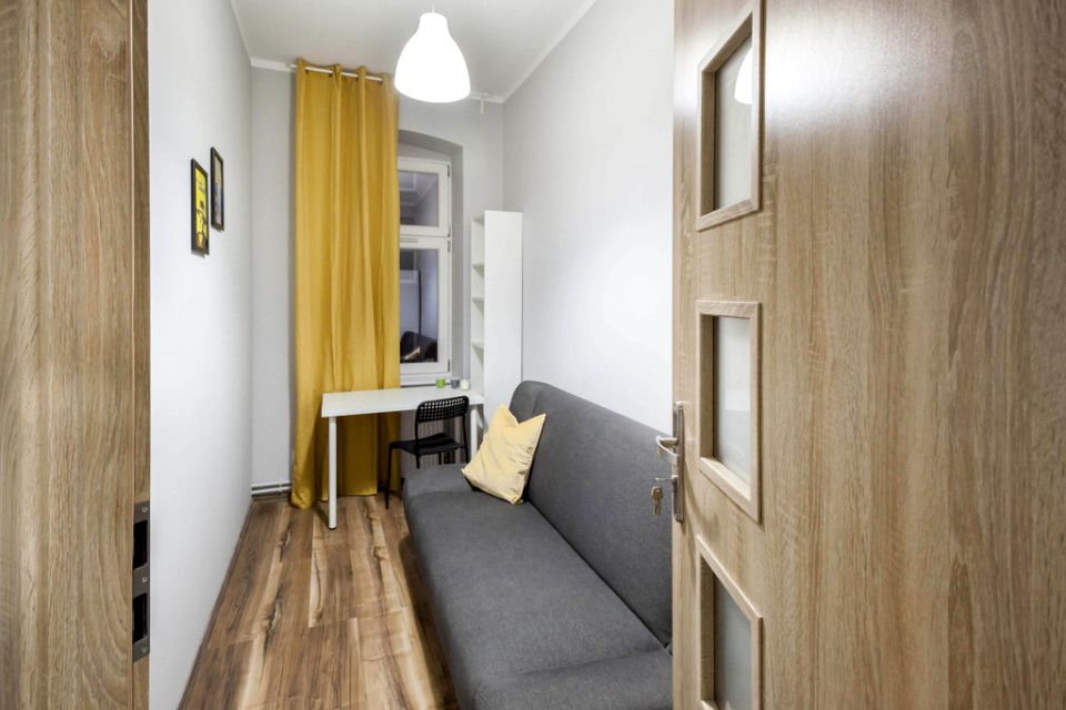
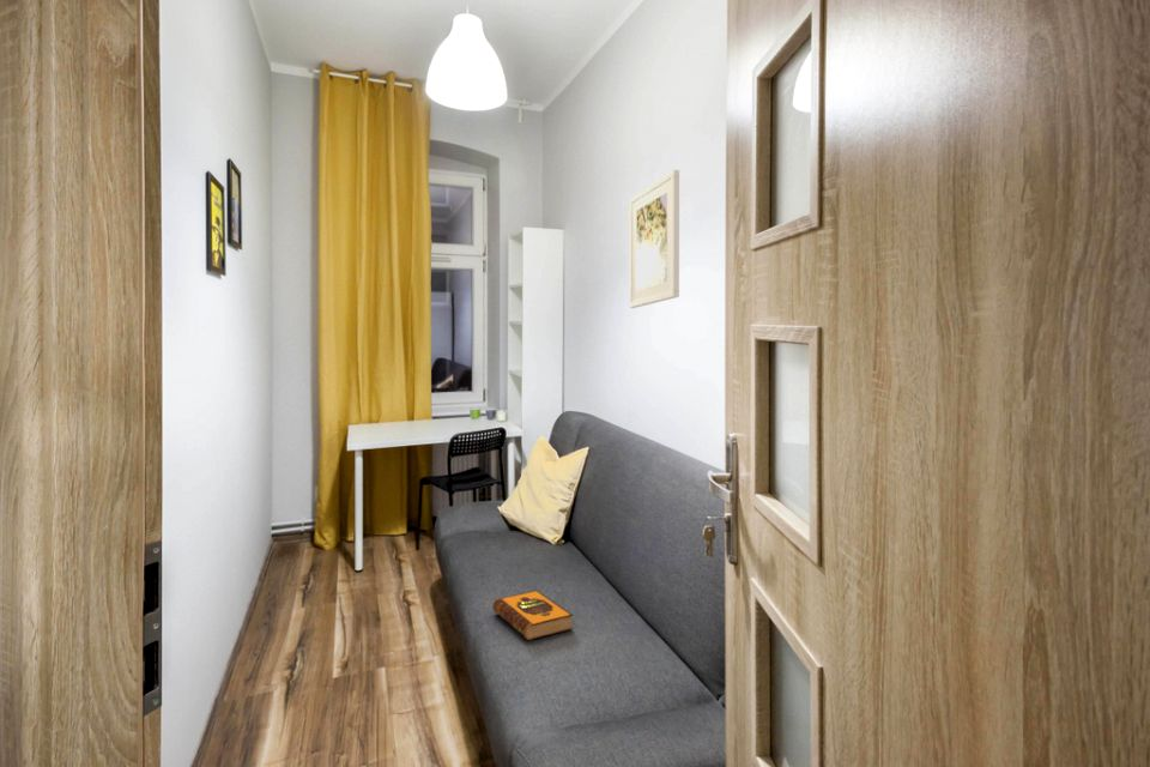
+ hardback book [491,590,574,641]
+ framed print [628,169,680,309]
